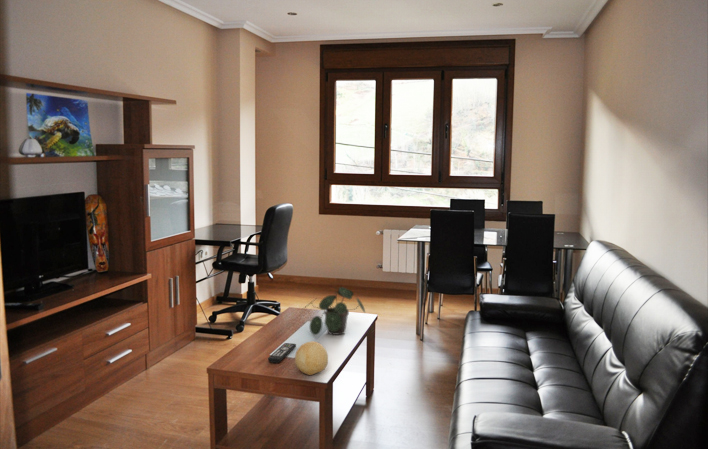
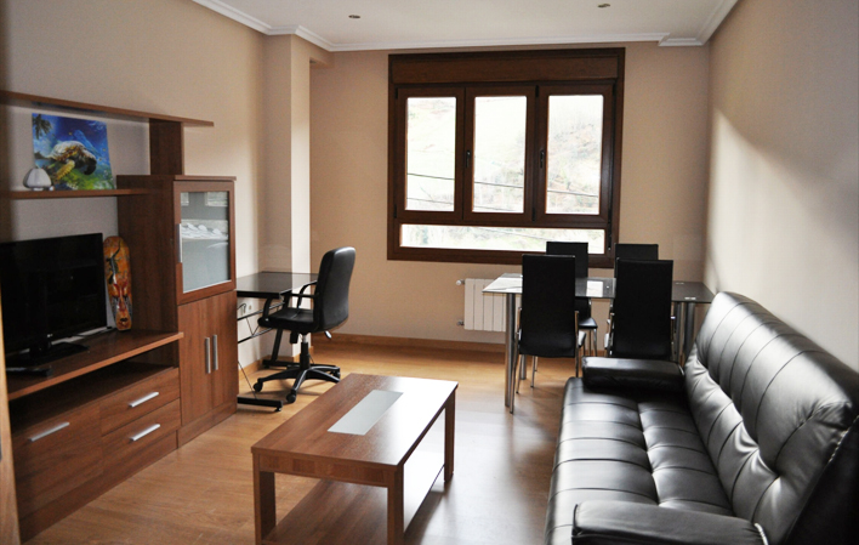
- remote control [267,342,297,364]
- potted plant [301,285,366,337]
- decorative ball [294,340,329,376]
